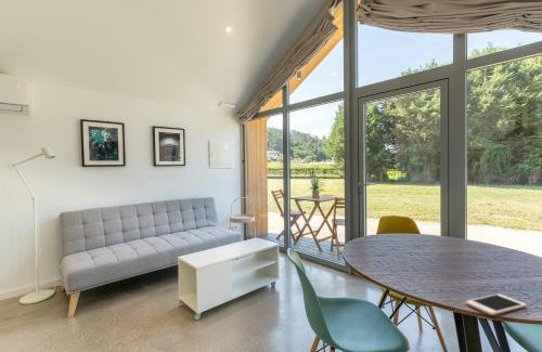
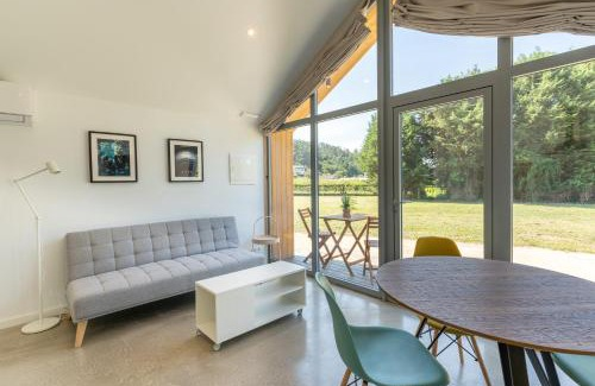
- cell phone [465,292,528,316]
